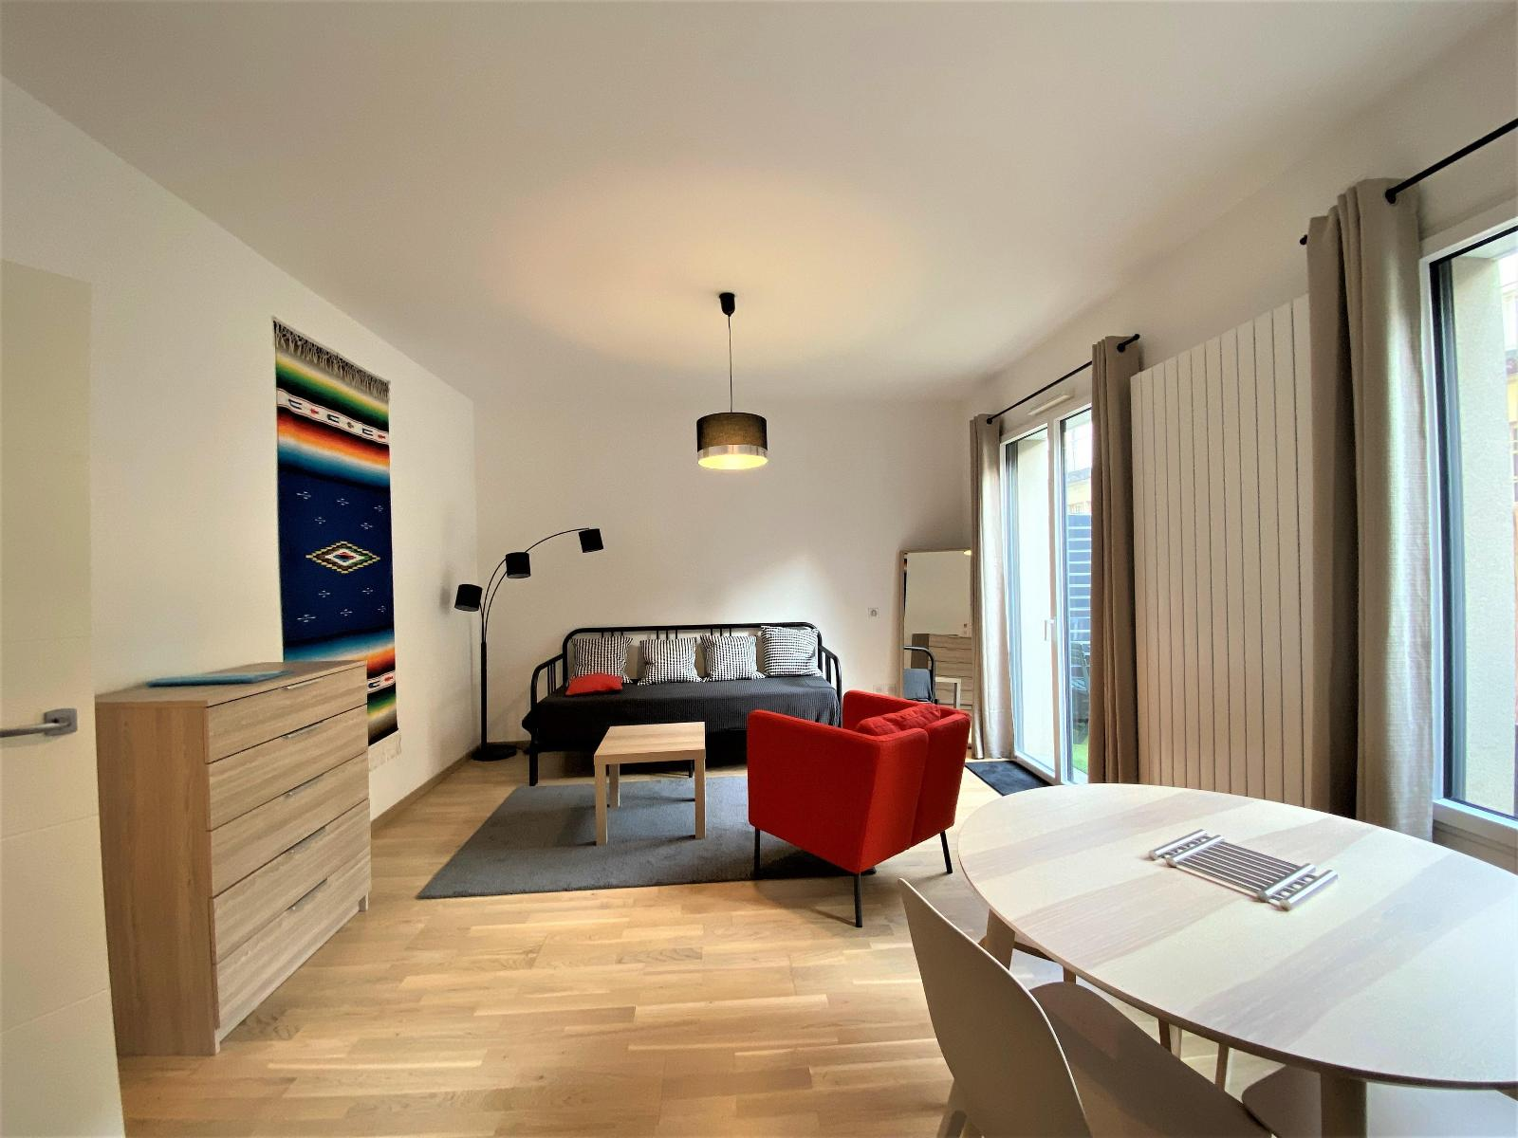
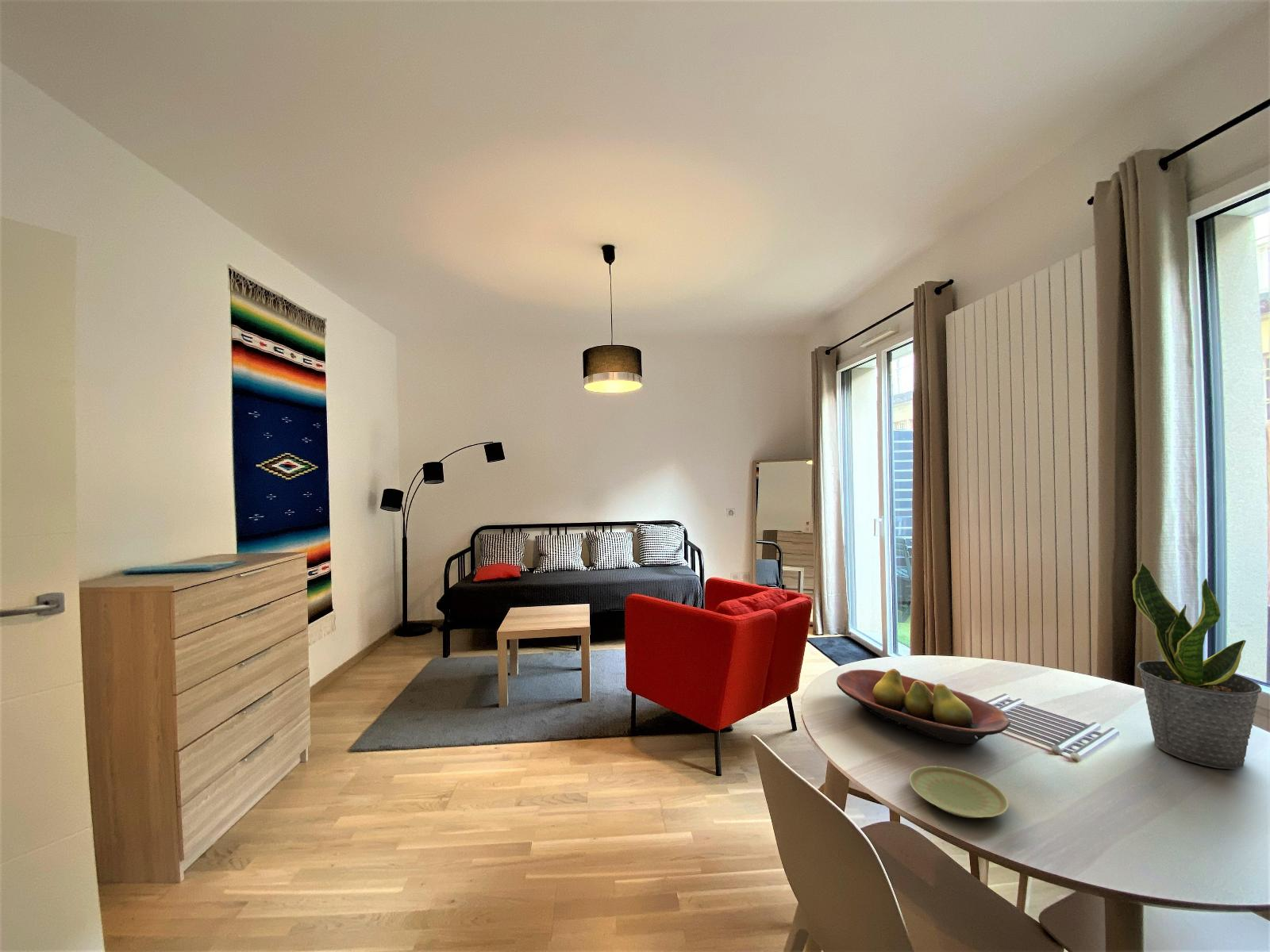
+ fruit bowl [836,668,1011,745]
+ plate [908,765,1010,819]
+ potted plant [1132,561,1263,770]
